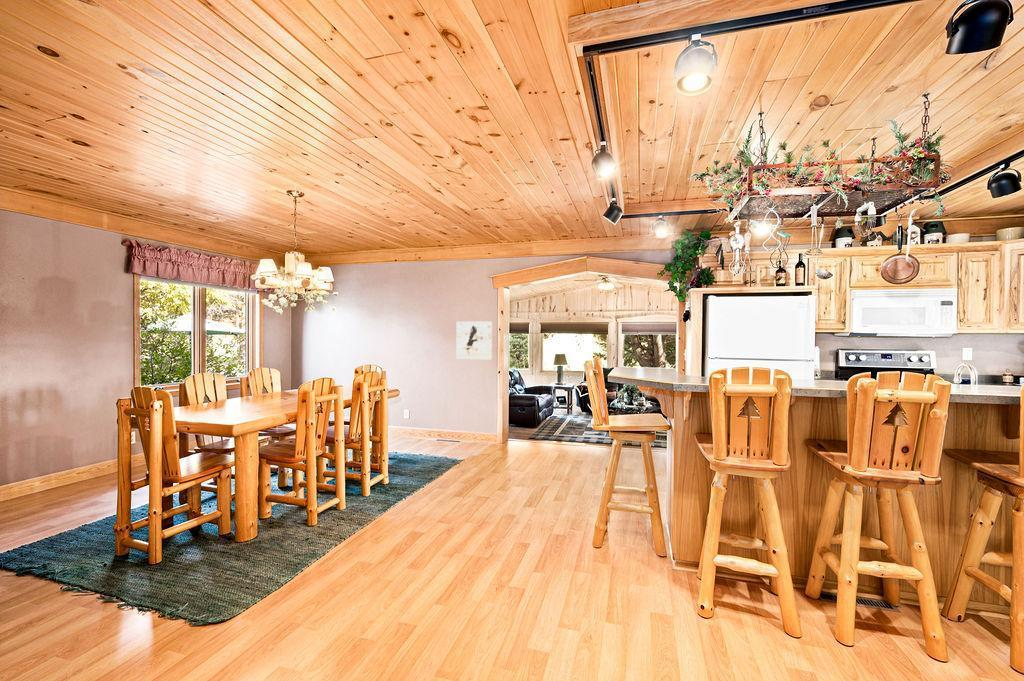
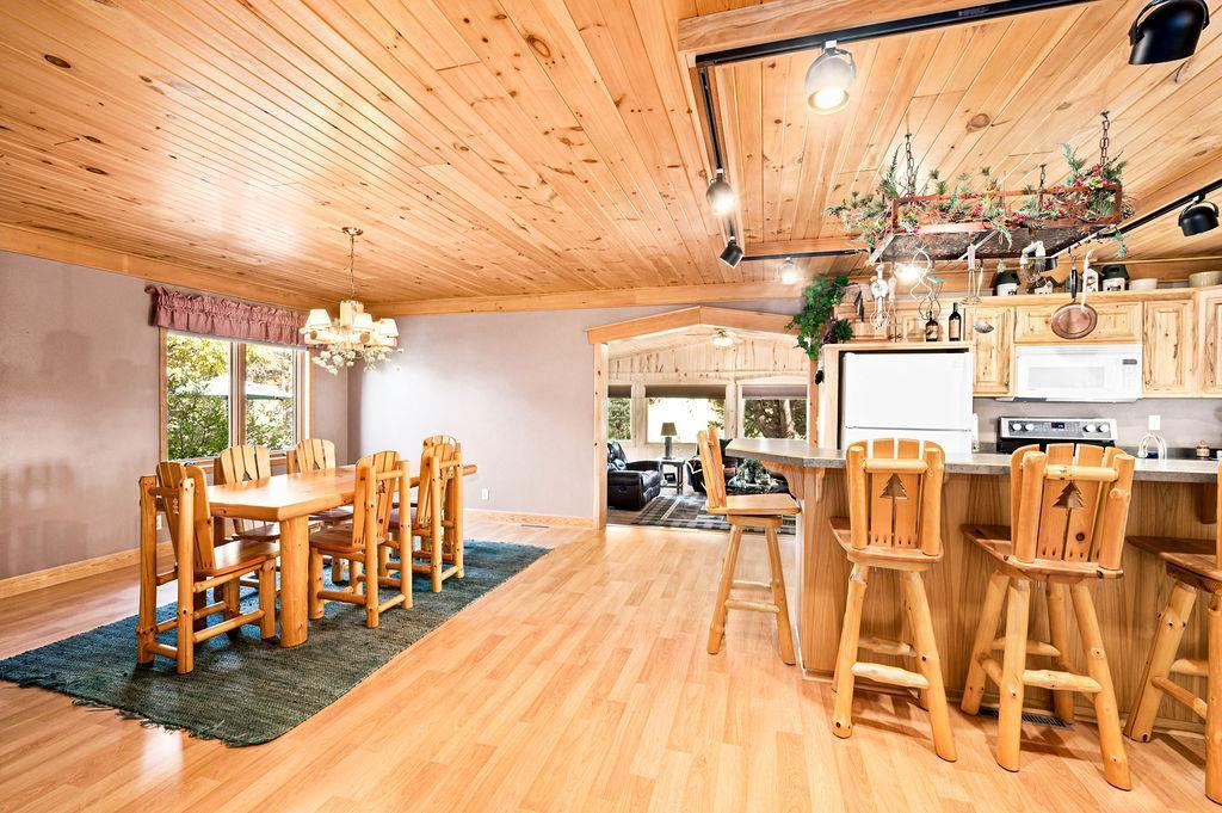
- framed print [455,321,493,360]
